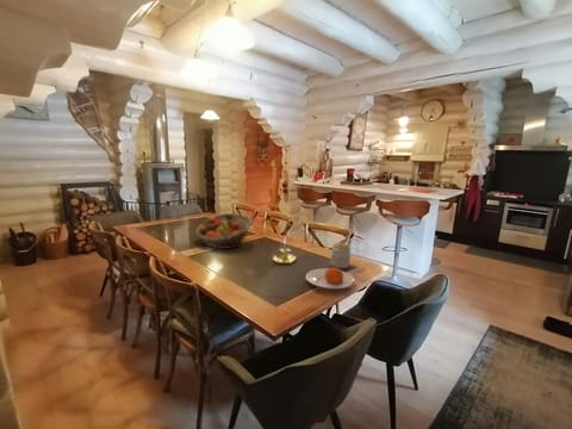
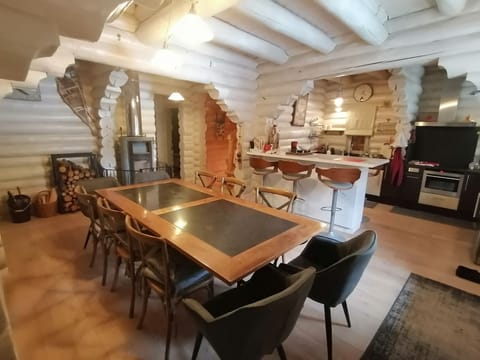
- plate [305,267,355,290]
- fruit basket [194,212,254,250]
- jar [330,238,353,269]
- candle holder [272,236,297,265]
